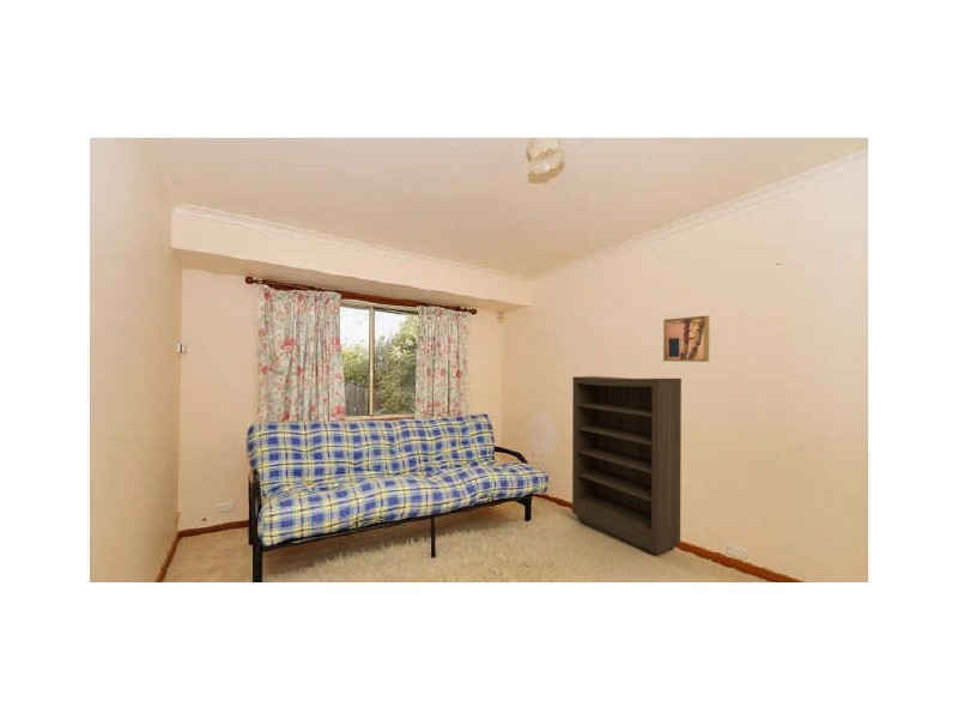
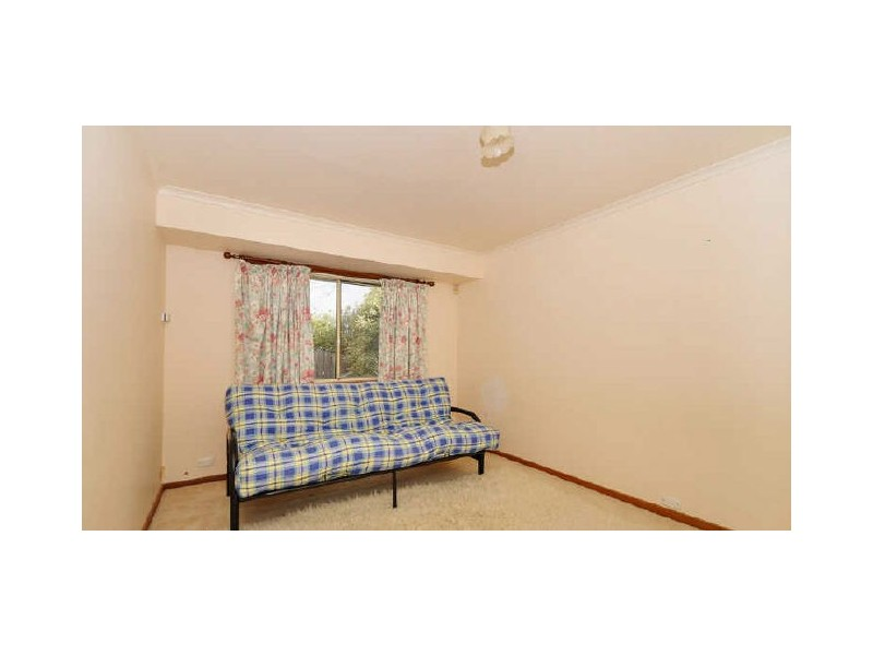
- bookshelf [571,375,683,557]
- wall art [662,315,710,363]
